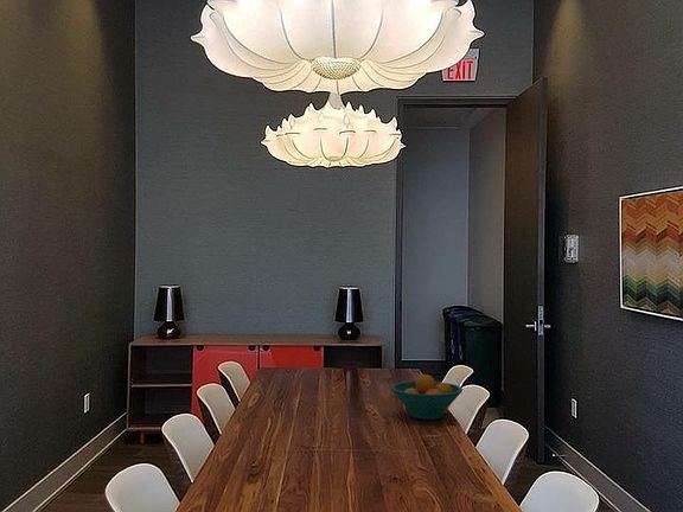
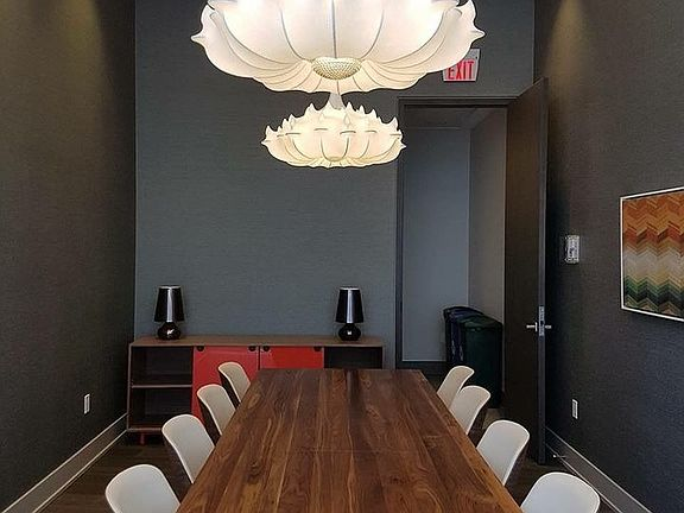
- fruit bowl [390,373,464,421]
